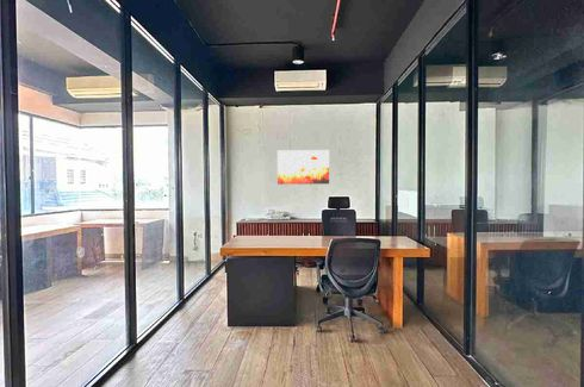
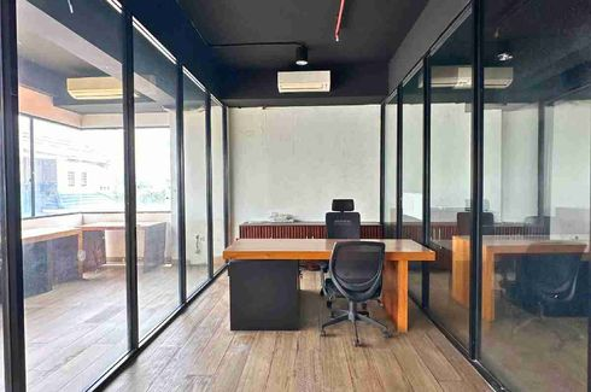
- wall art [277,149,330,186]
